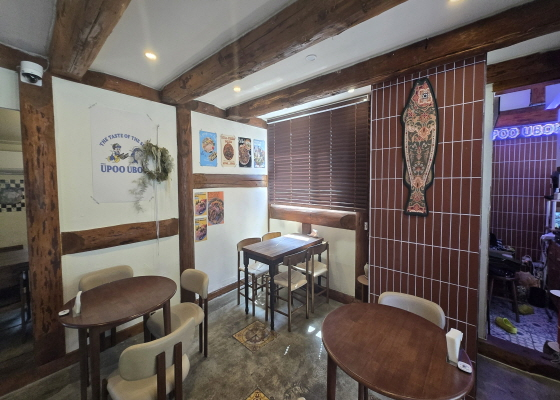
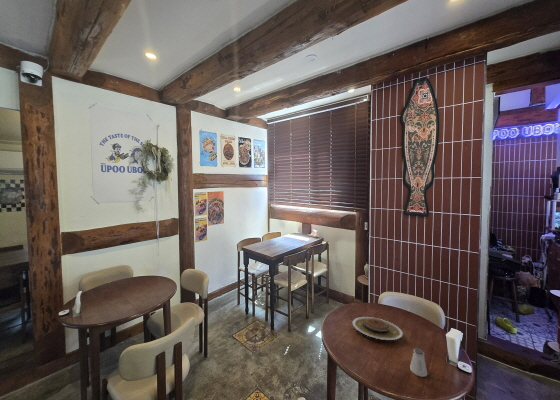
+ plate [352,316,404,341]
+ saltshaker [409,347,428,378]
